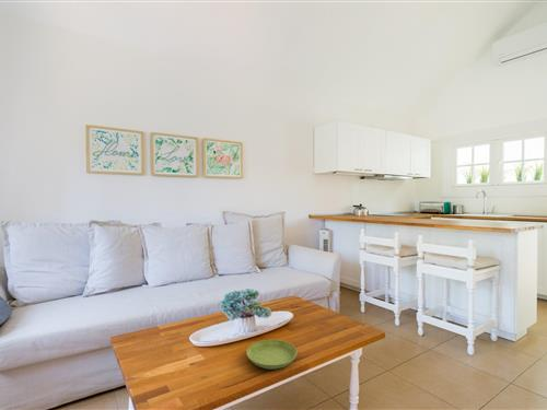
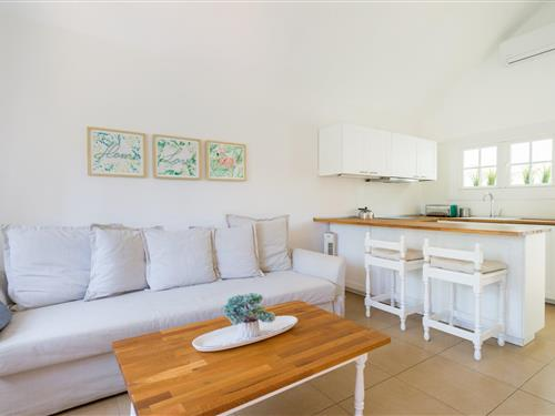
- saucer [245,339,298,371]
